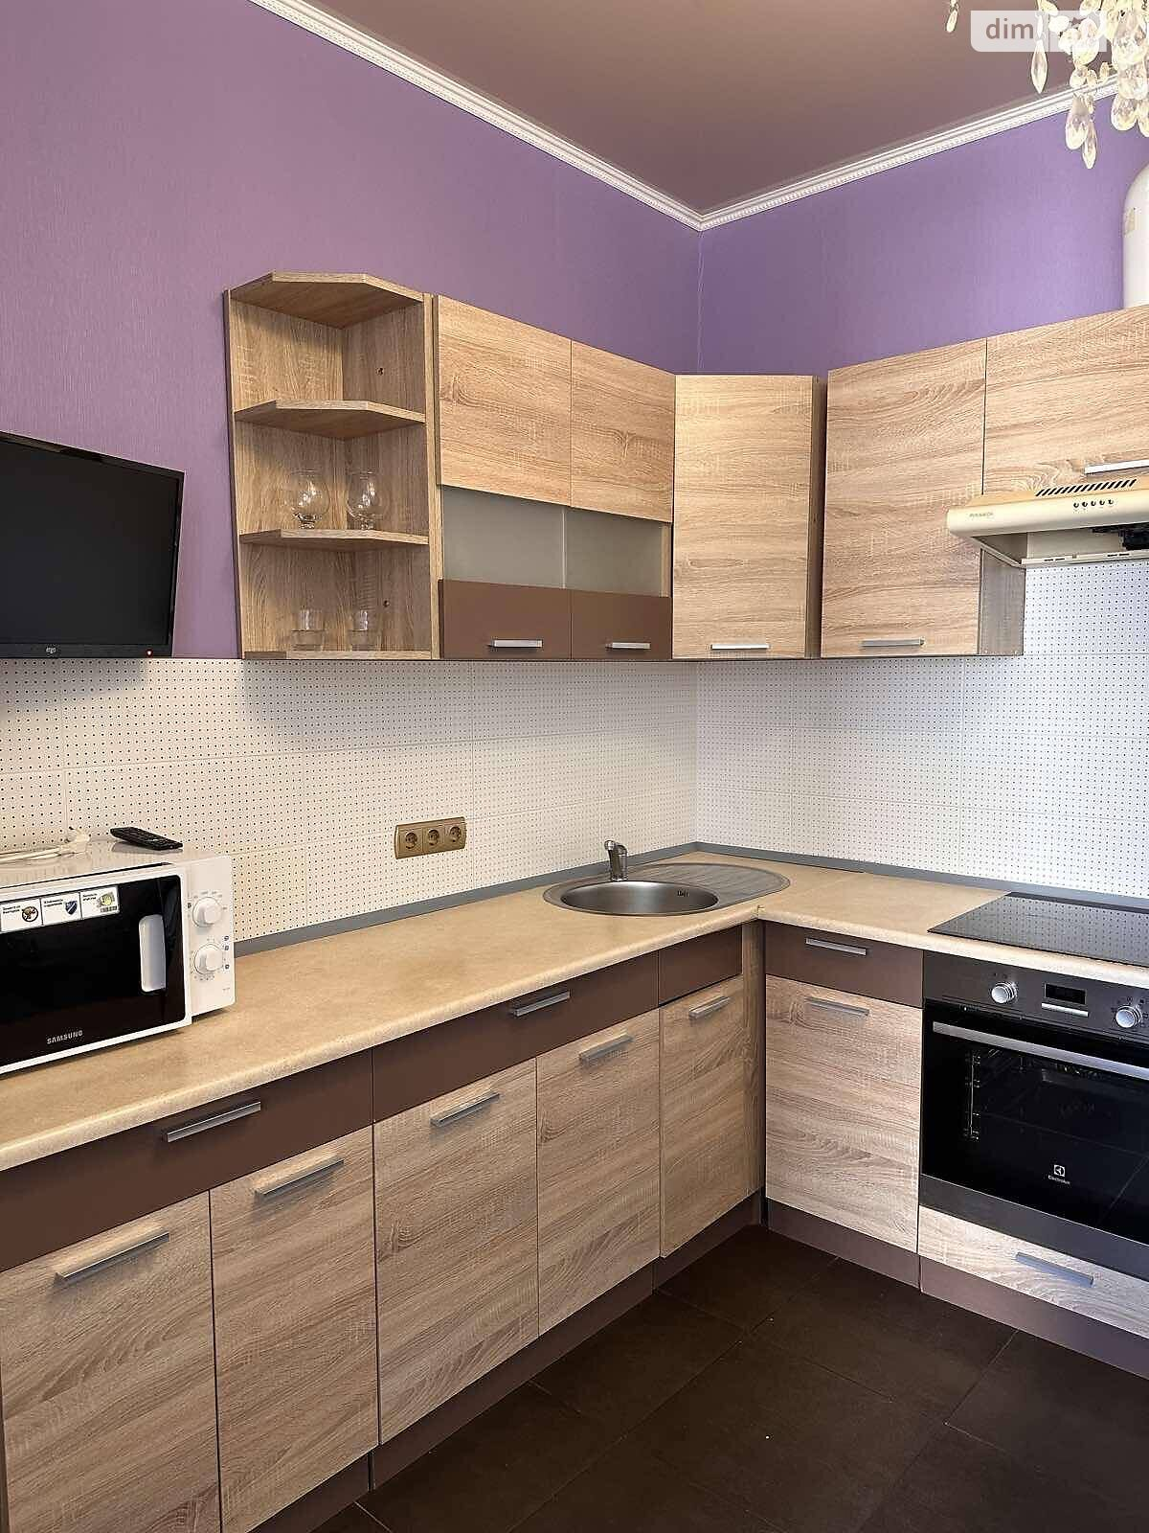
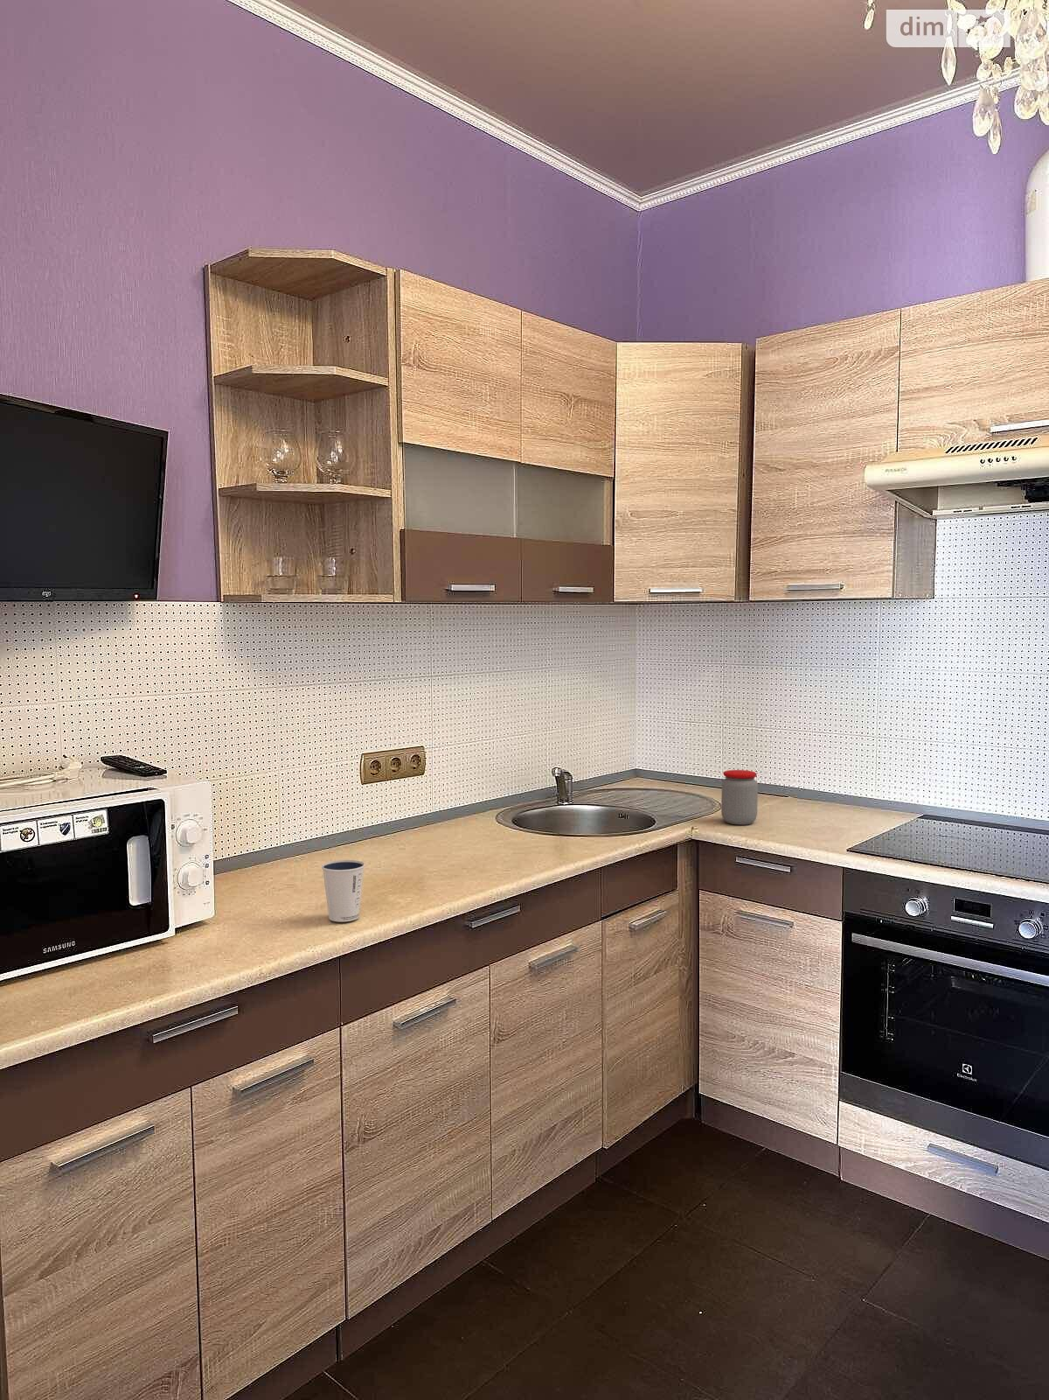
+ jar [721,769,759,826]
+ dixie cup [321,859,366,923]
